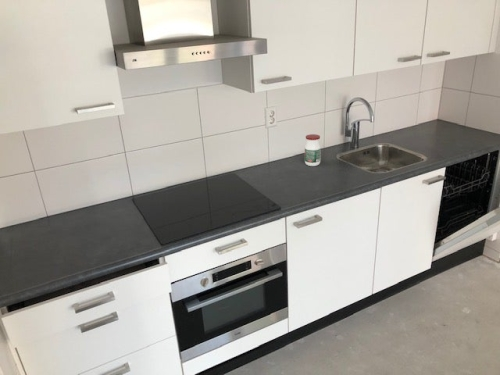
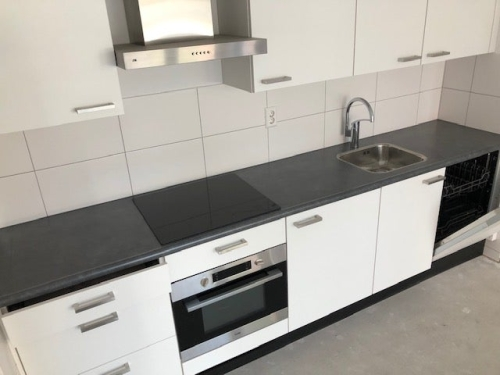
- jar [304,133,322,167]
